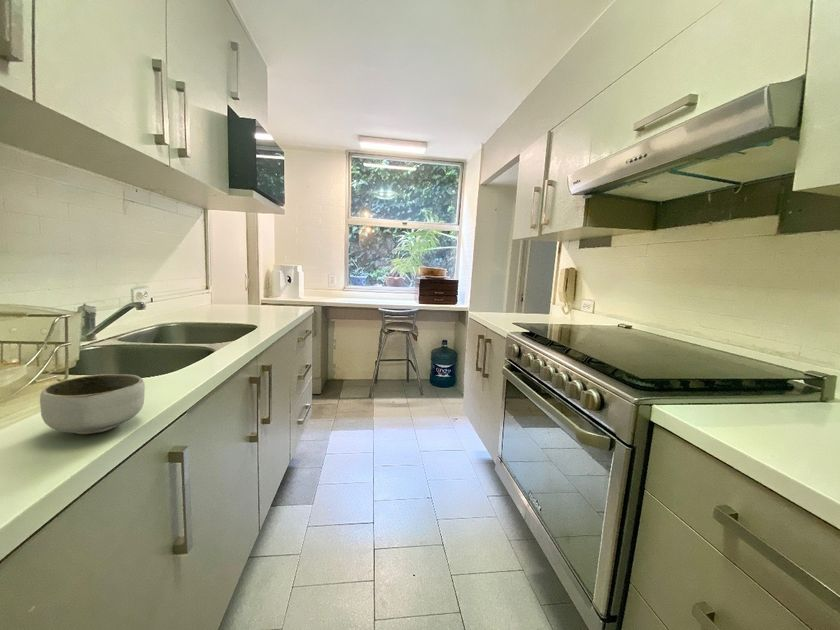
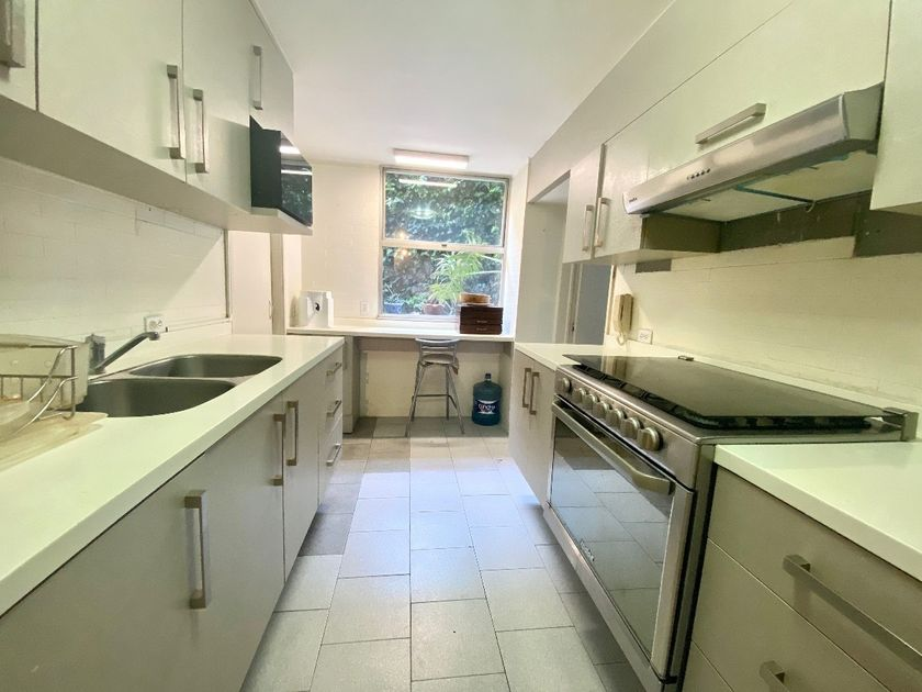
- bowl [39,373,146,435]
